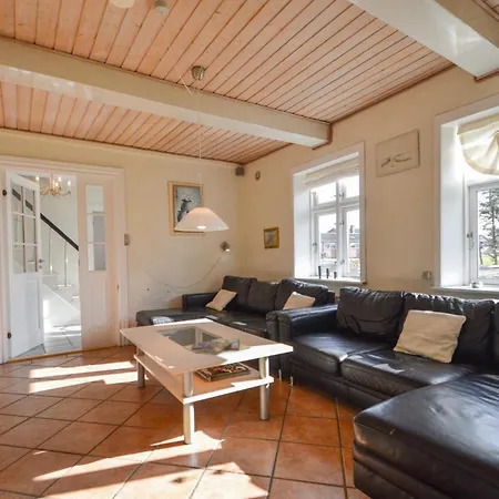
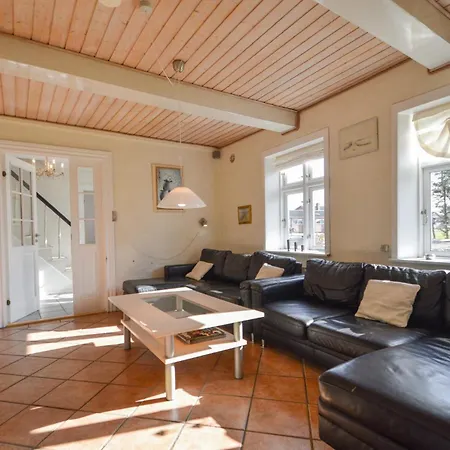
- video game cases [184,336,252,356]
